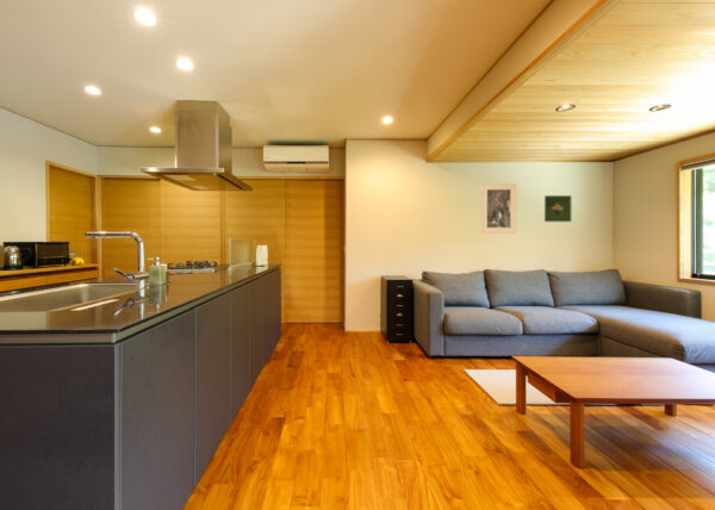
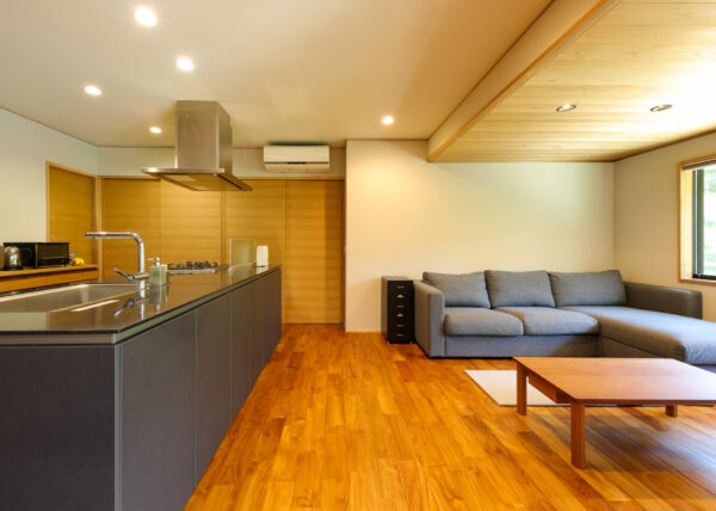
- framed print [543,194,573,223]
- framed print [480,182,517,235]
